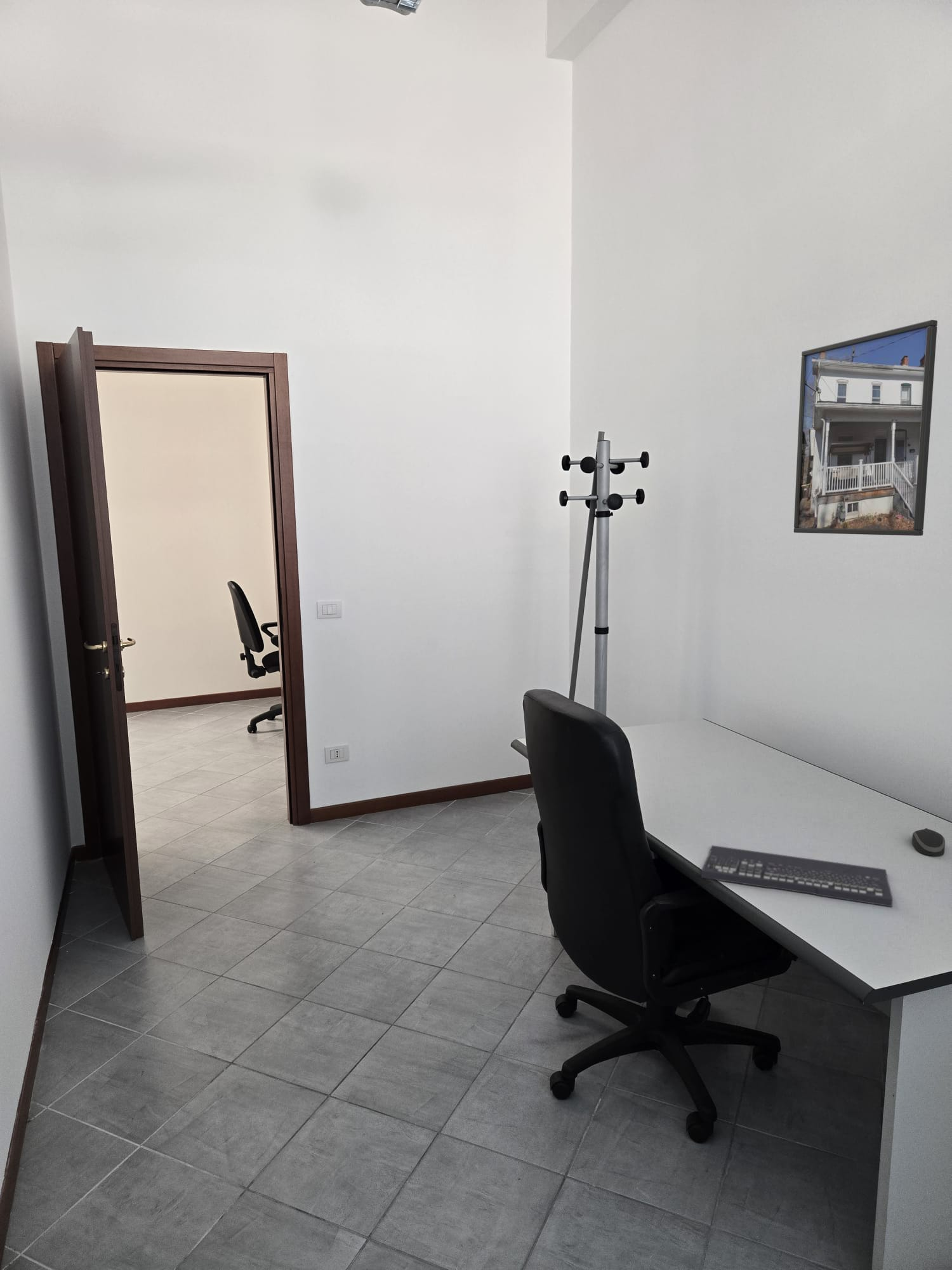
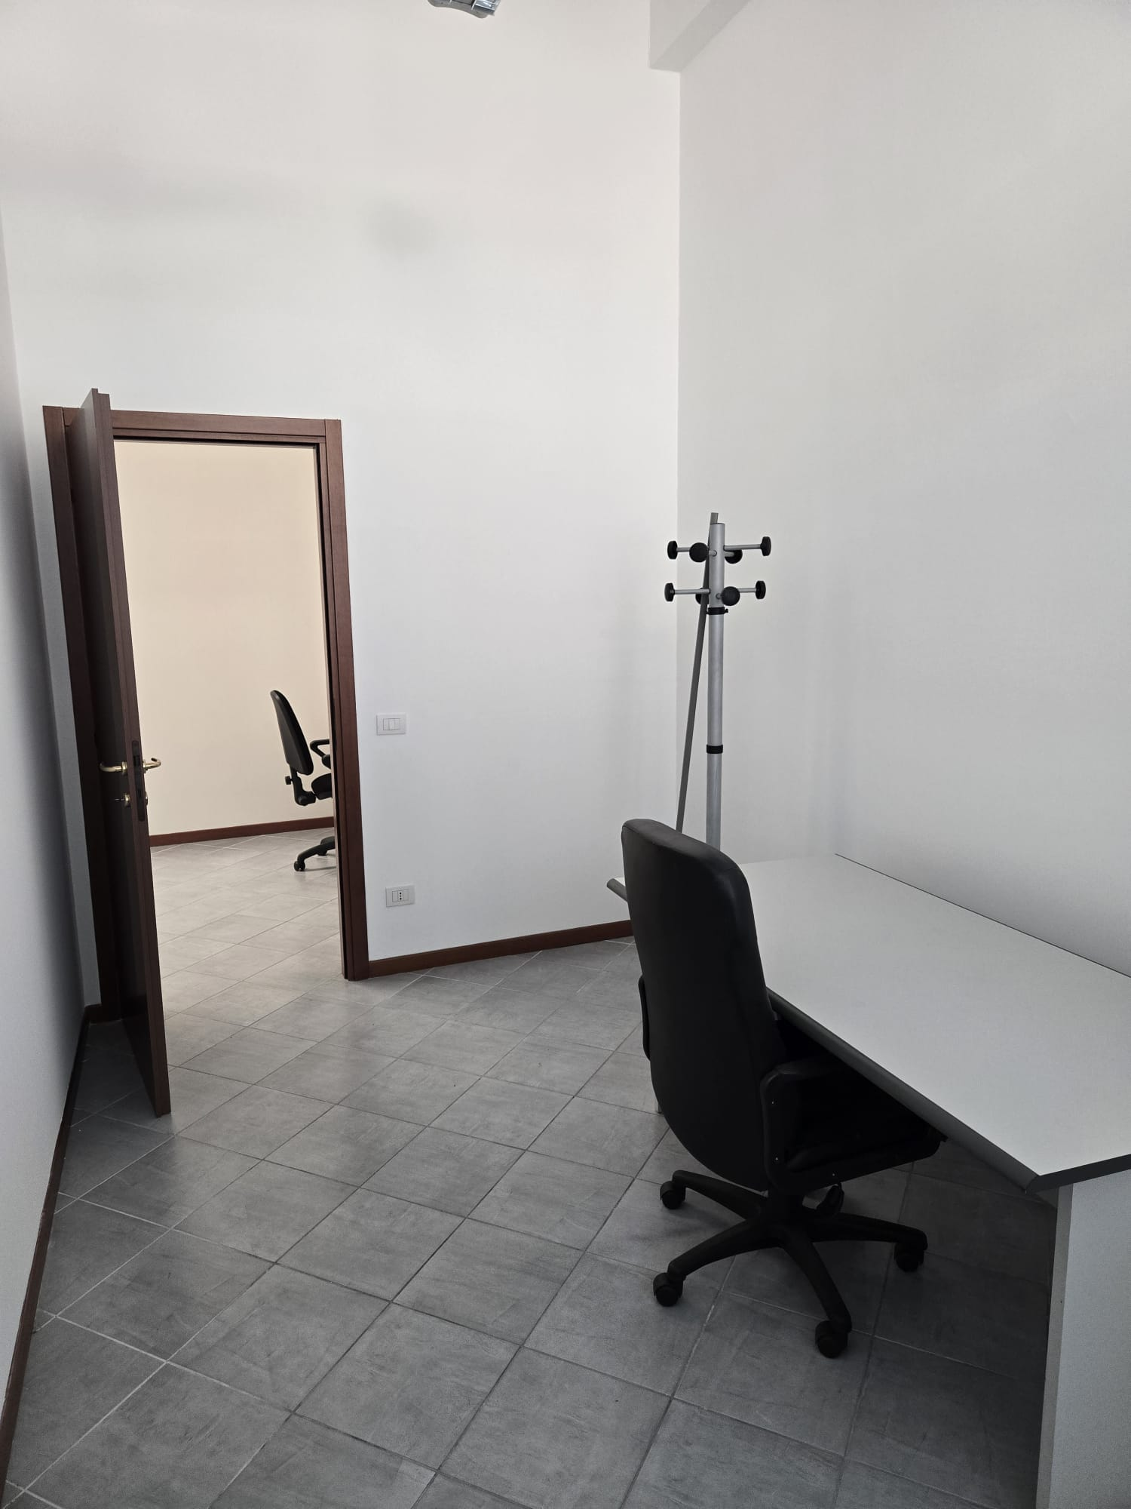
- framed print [793,319,938,537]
- keyboard [701,845,894,907]
- computer mouse [911,827,946,857]
